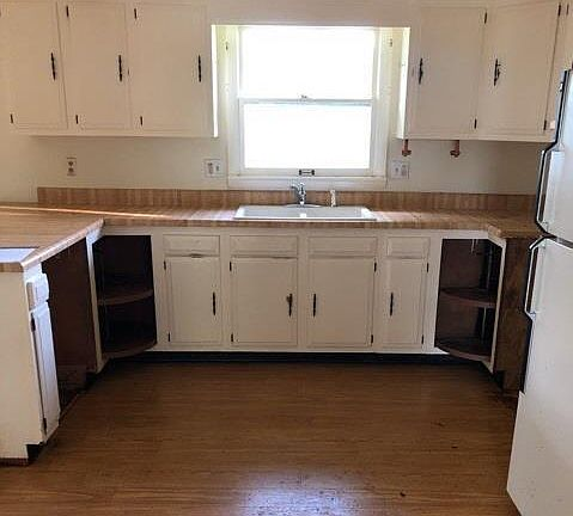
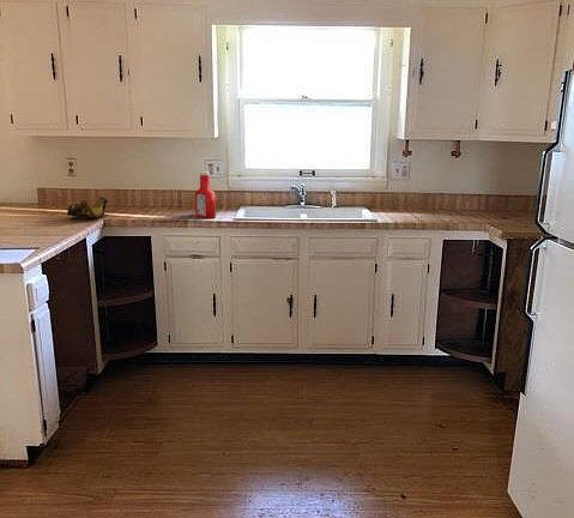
+ soap bottle [194,170,217,219]
+ banana bunch [66,195,108,219]
